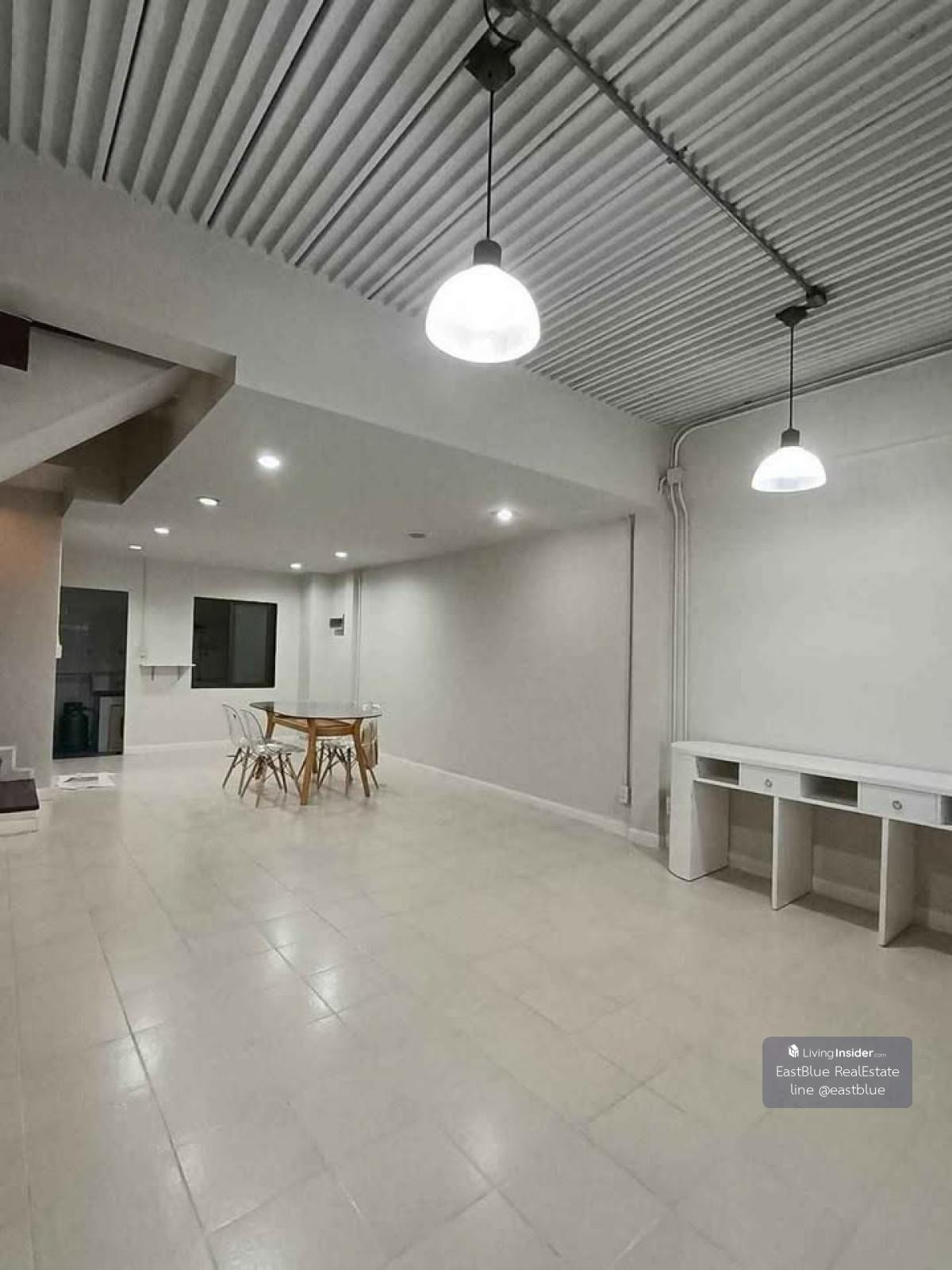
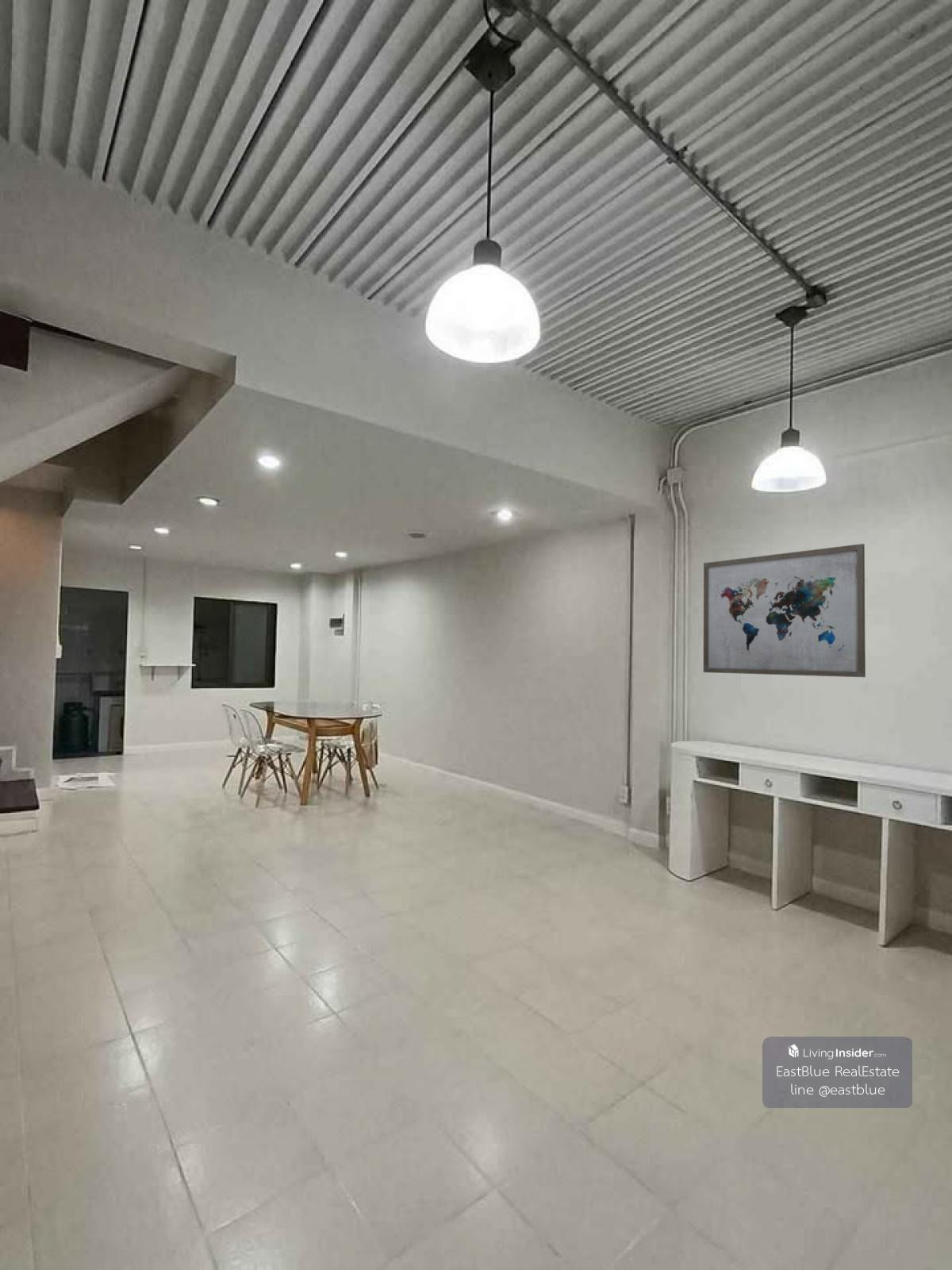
+ wall art [703,543,866,678]
